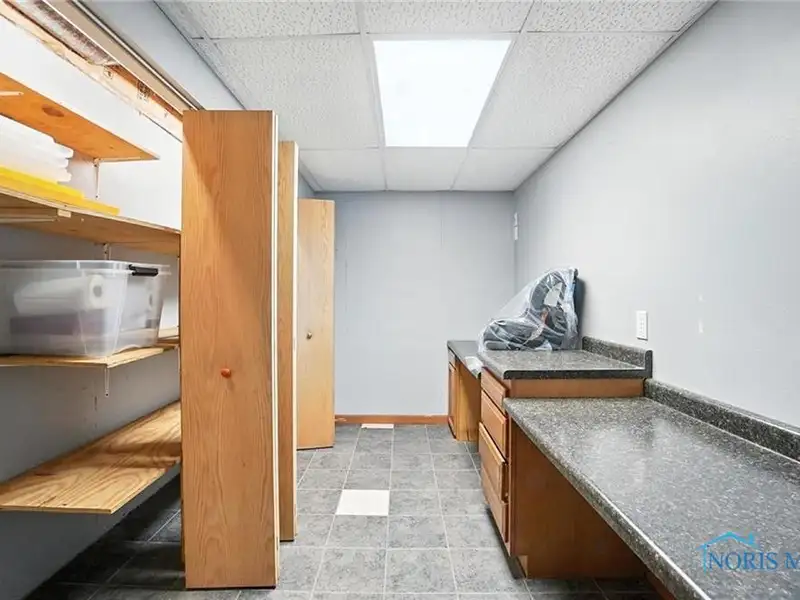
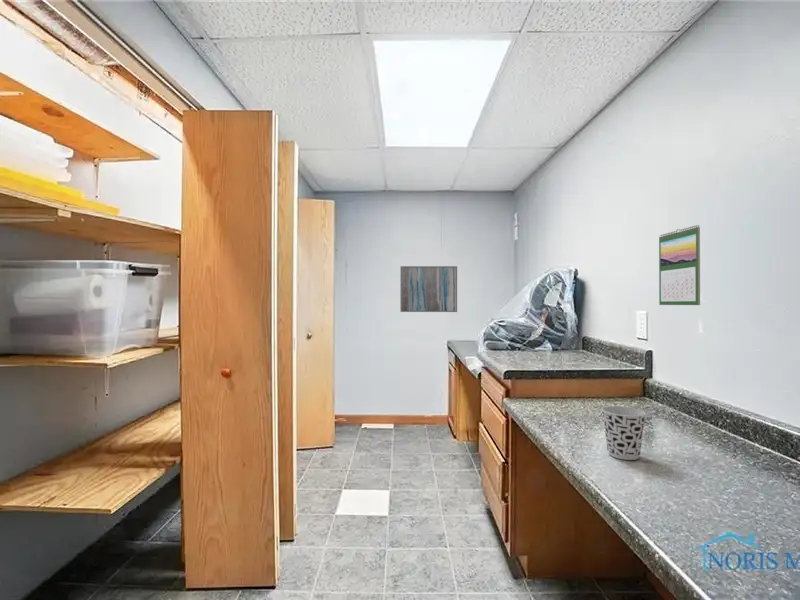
+ wall art [399,265,458,313]
+ cup [601,405,647,461]
+ calendar [658,224,701,306]
